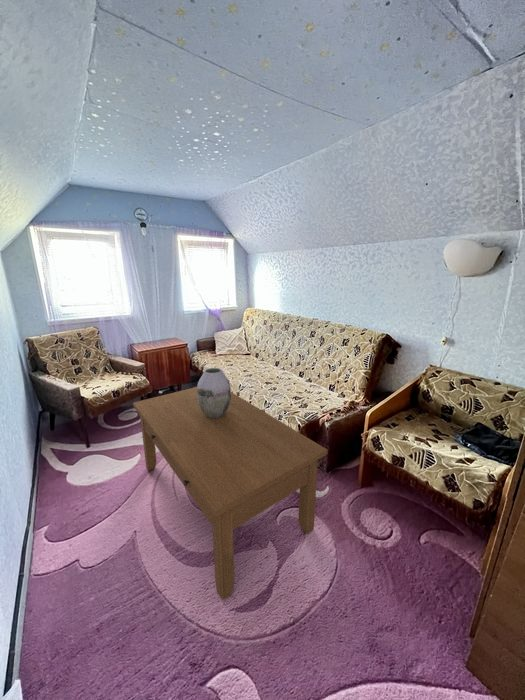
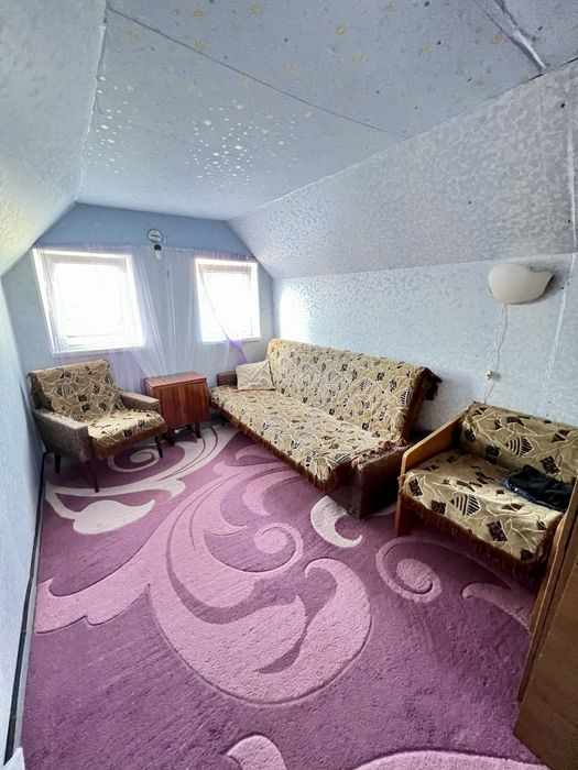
- vase [196,367,232,418]
- coffee table [132,386,328,601]
